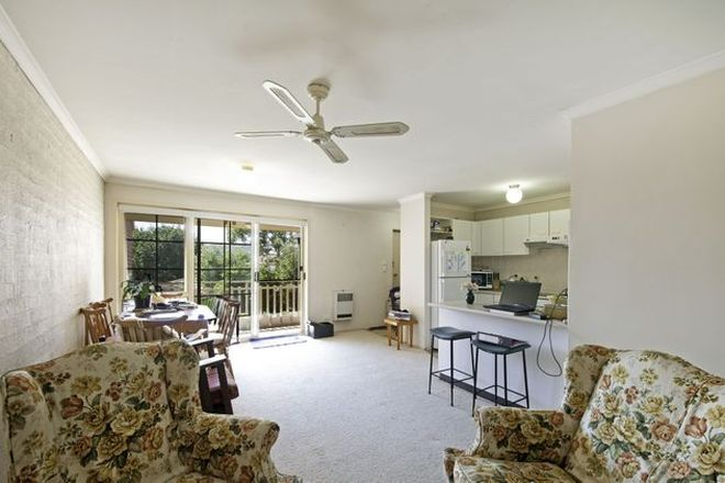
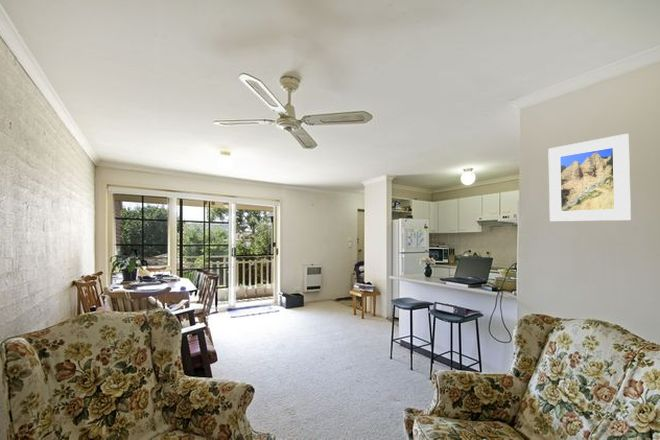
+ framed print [547,133,632,222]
